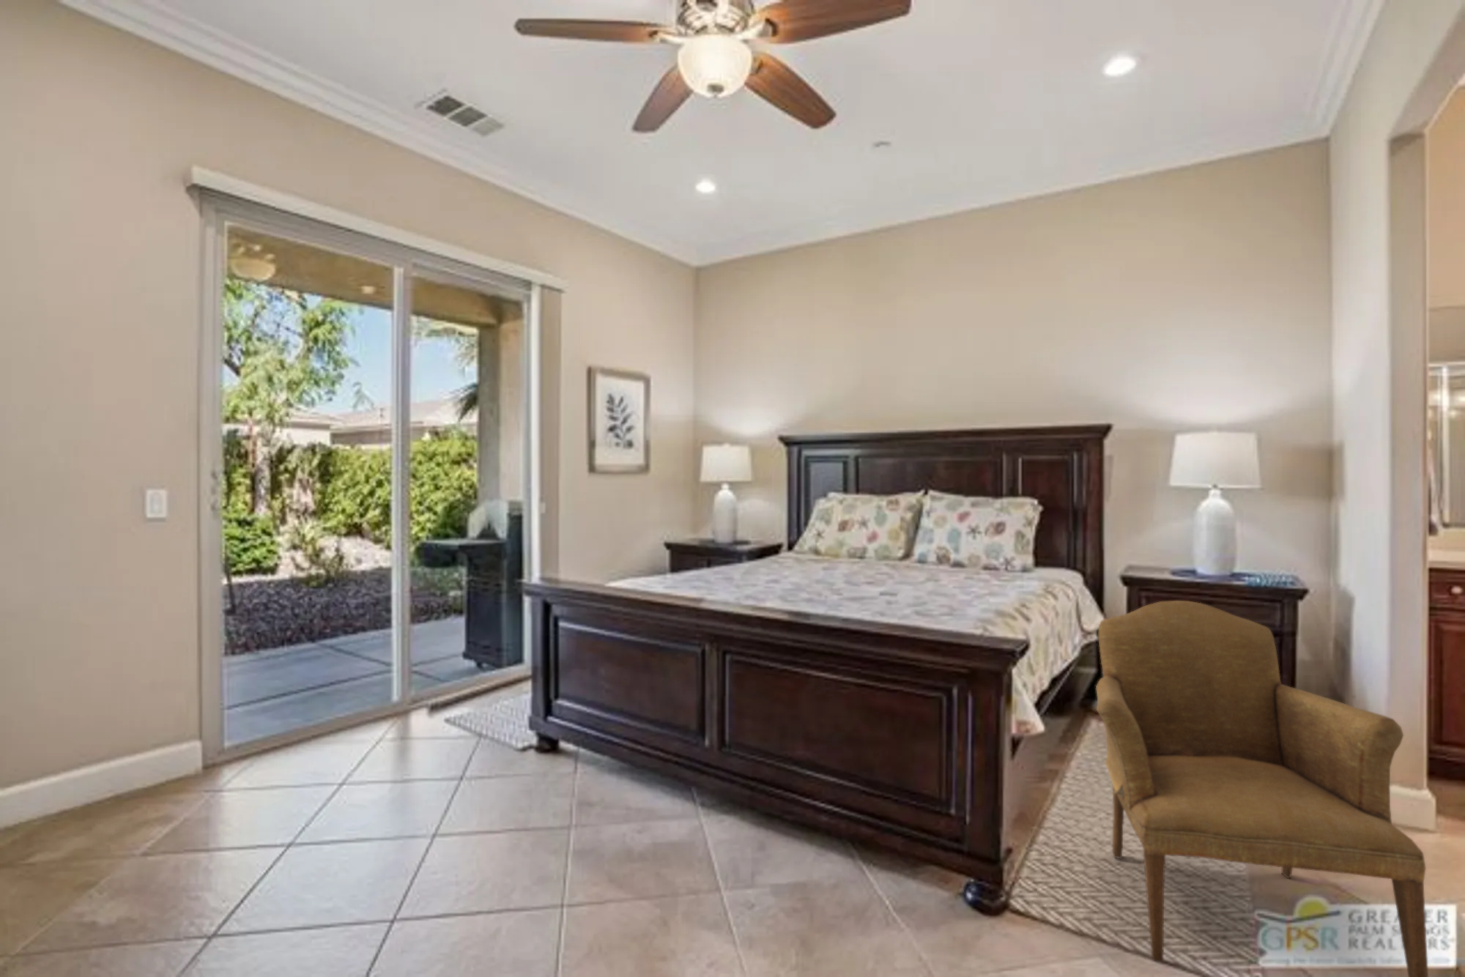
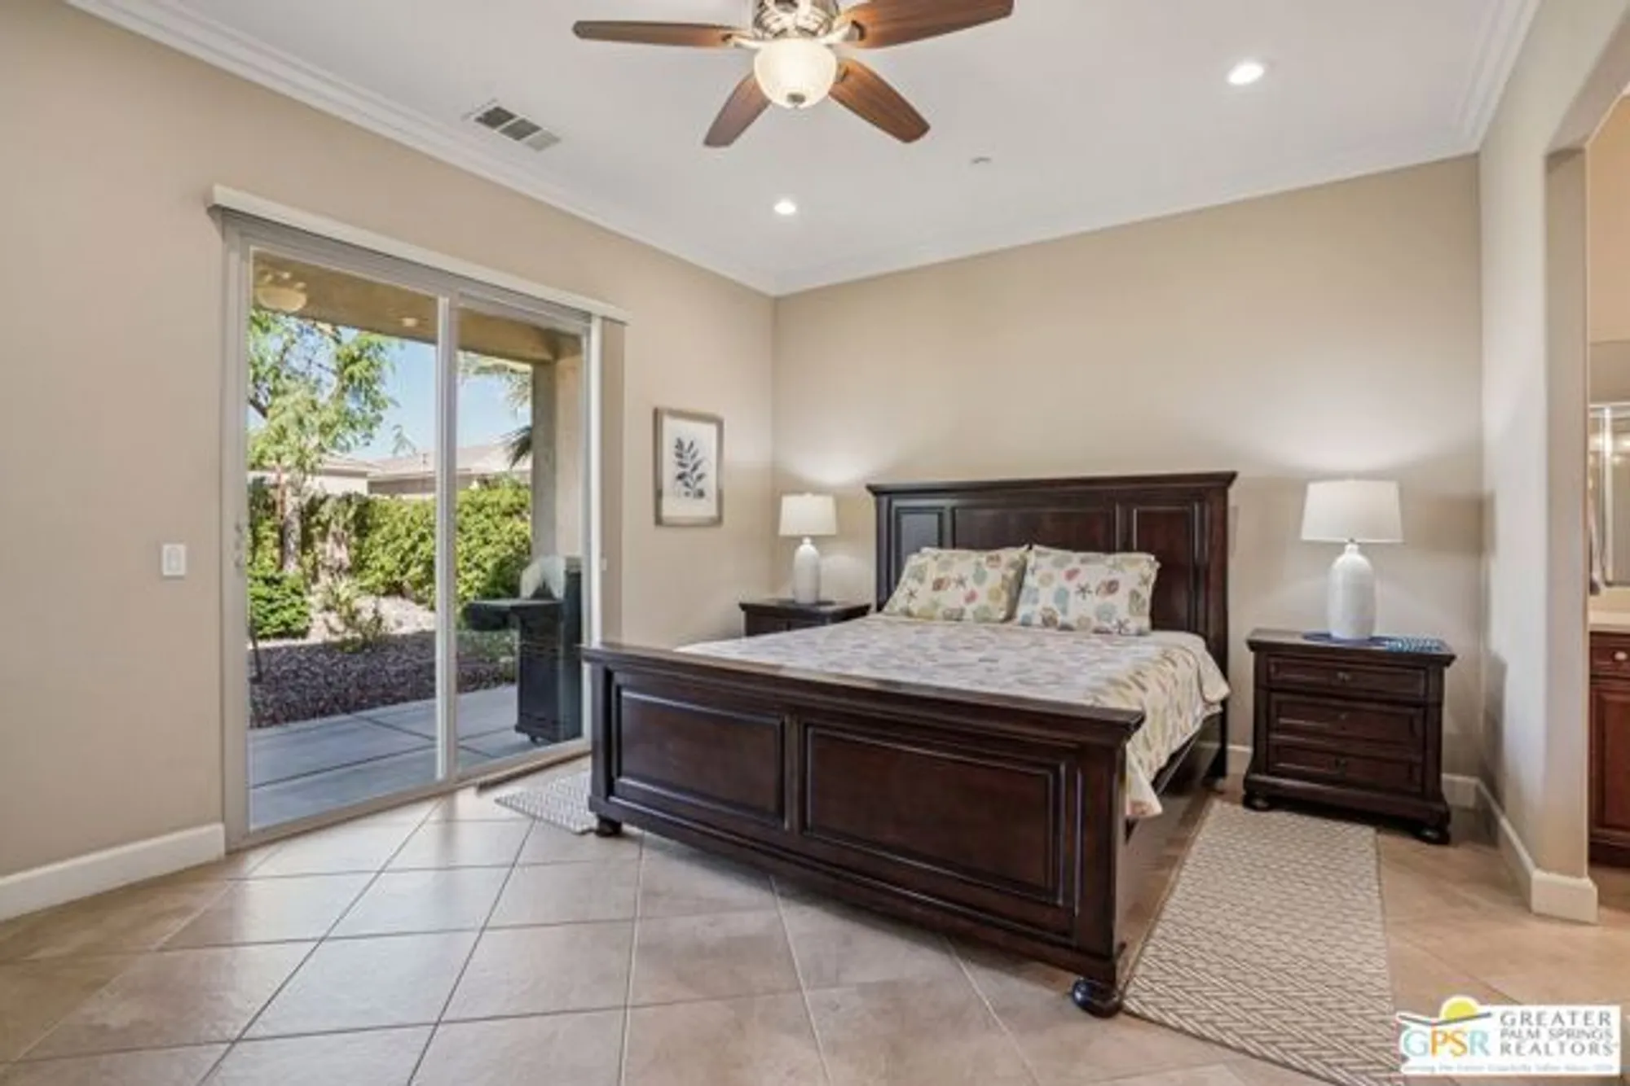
- armchair [1095,600,1429,977]
